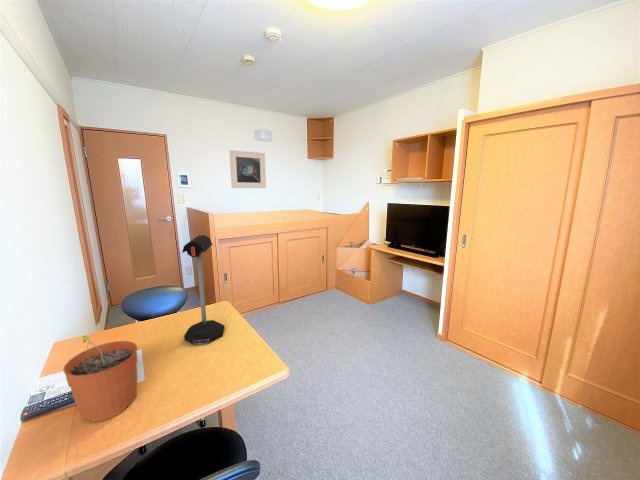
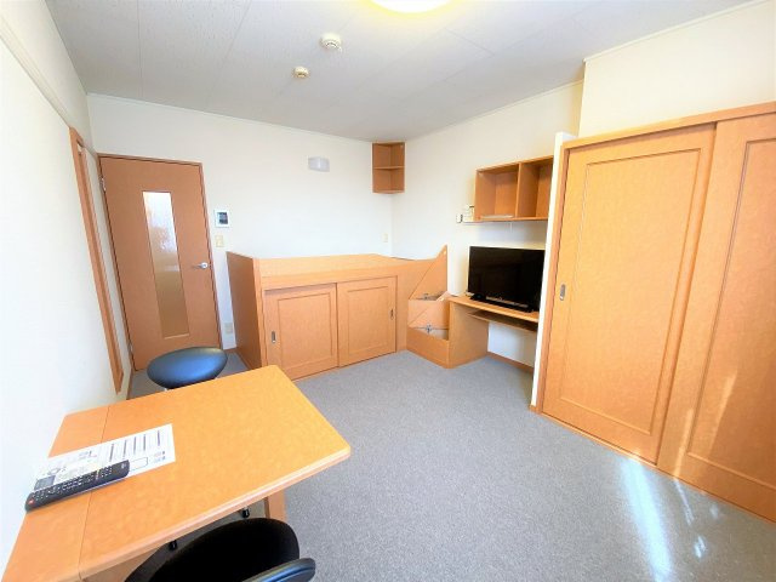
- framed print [229,149,267,189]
- plant pot [62,335,139,423]
- mailbox [181,234,226,346]
